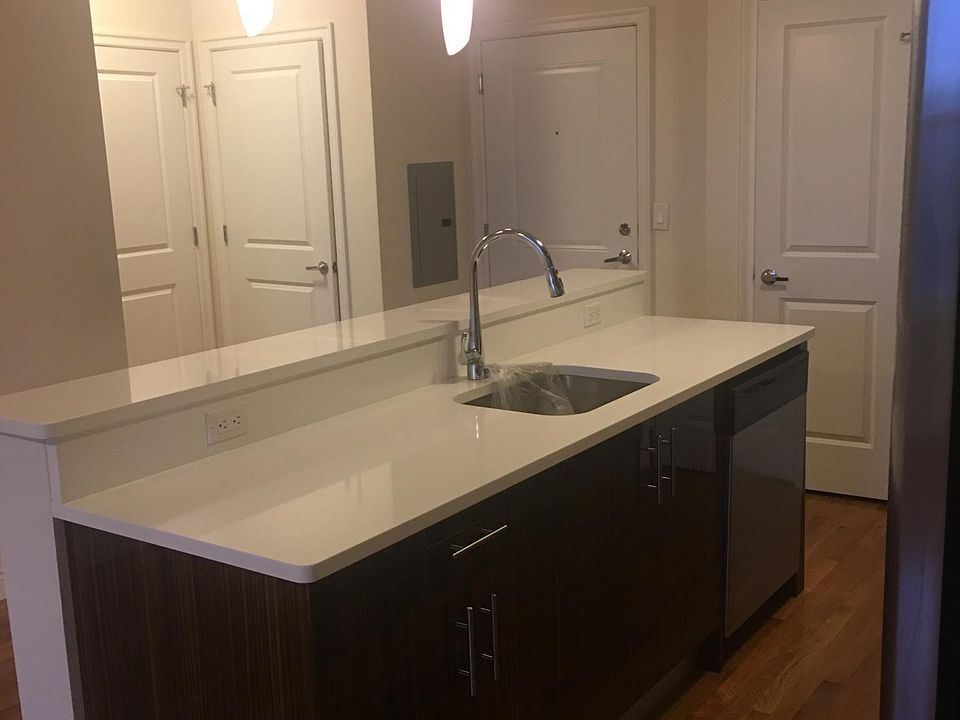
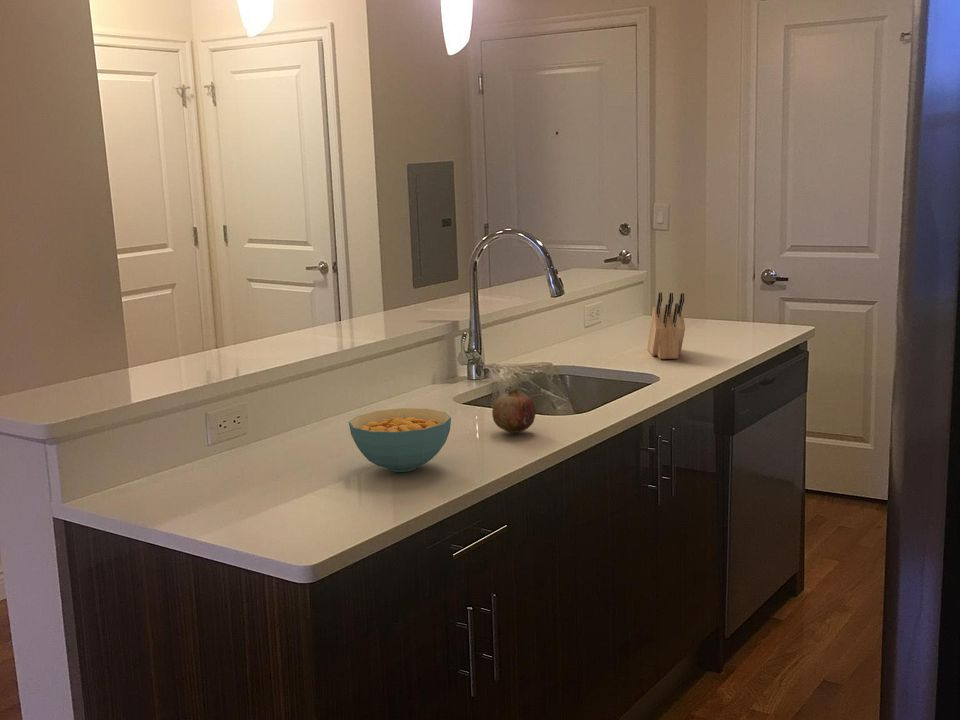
+ cereal bowl [348,407,452,473]
+ fruit [491,388,537,434]
+ knife block [646,291,686,360]
